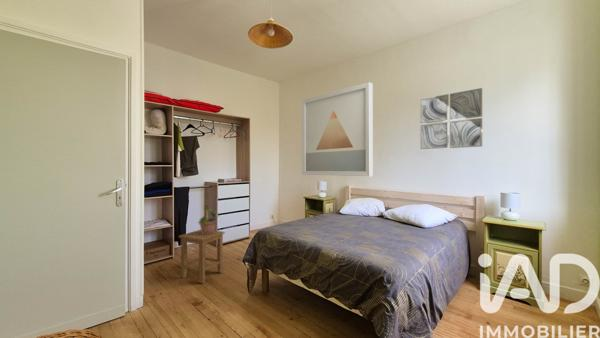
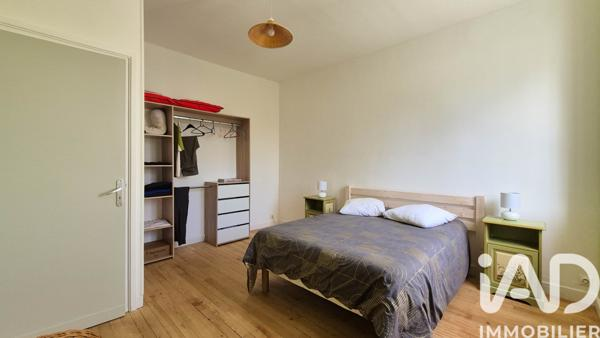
- wall art [301,81,374,177]
- wall art [420,87,483,151]
- potted plant [197,204,220,235]
- stool [178,229,226,284]
